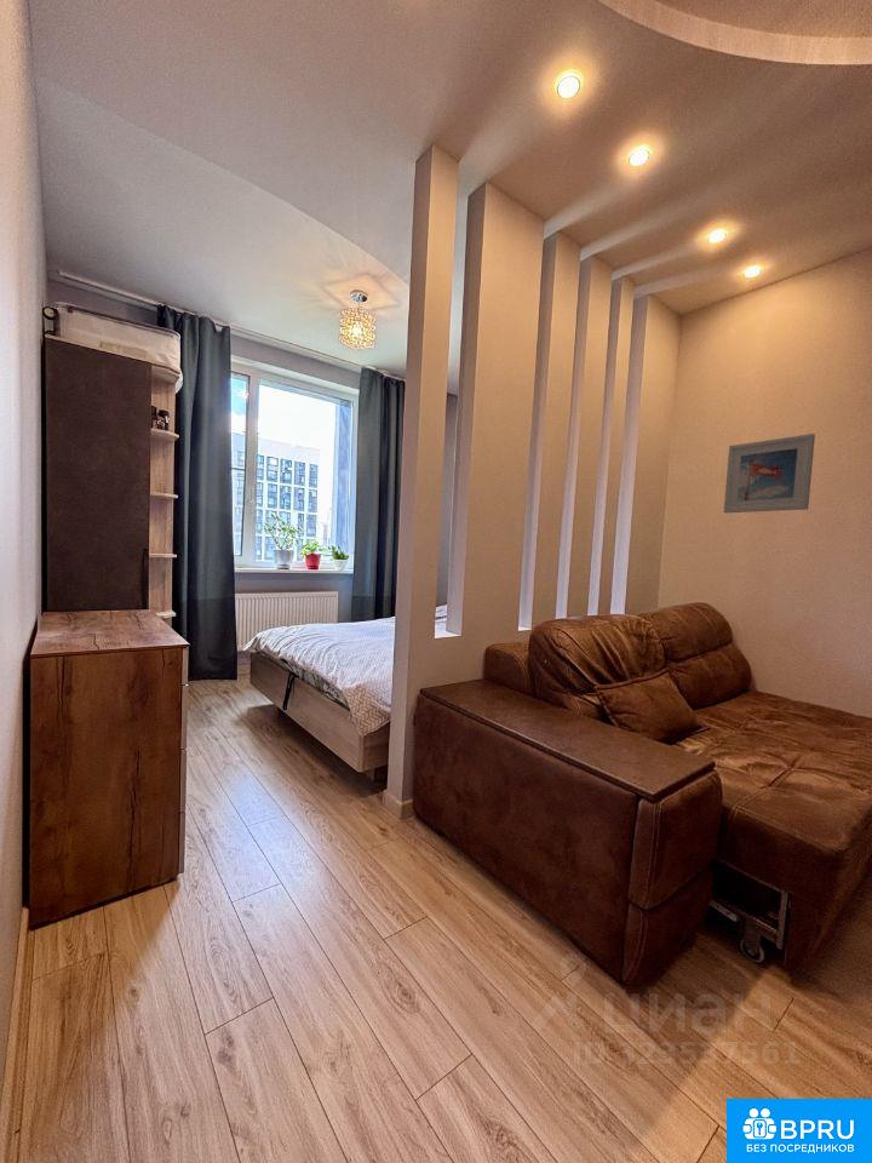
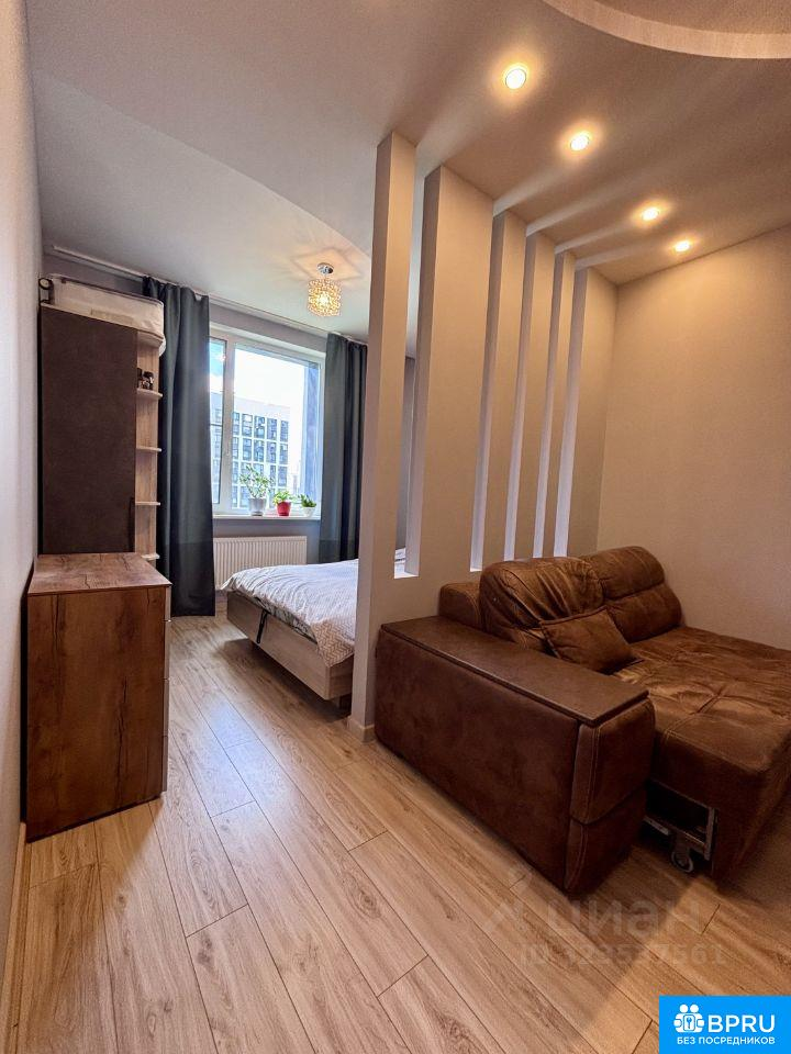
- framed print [723,432,816,514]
